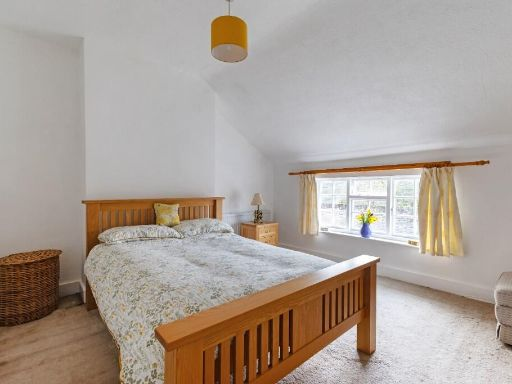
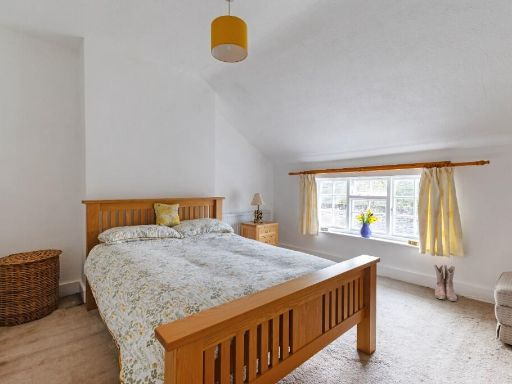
+ boots [433,263,458,302]
